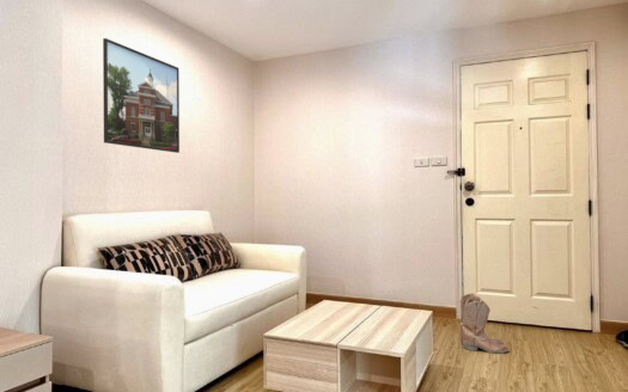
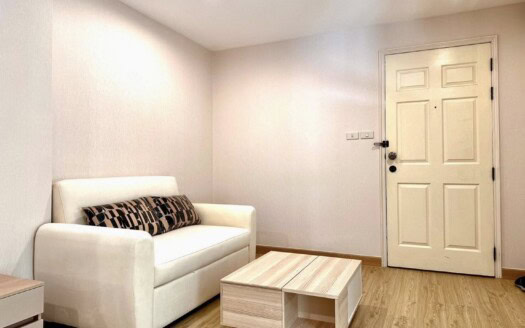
- boots [458,292,510,354]
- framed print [102,37,181,154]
